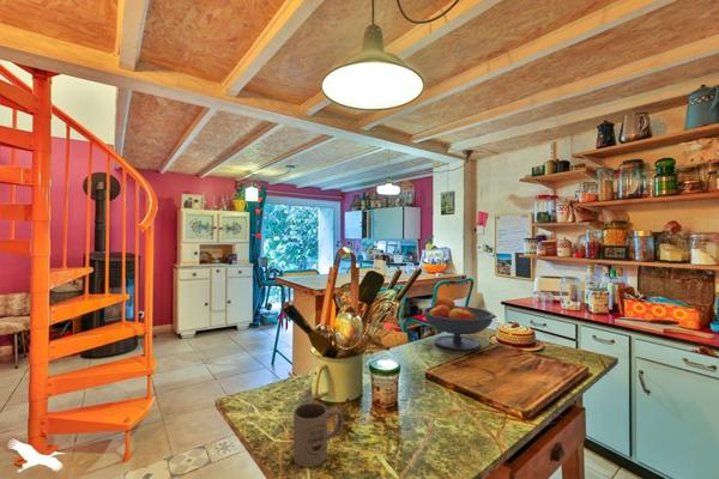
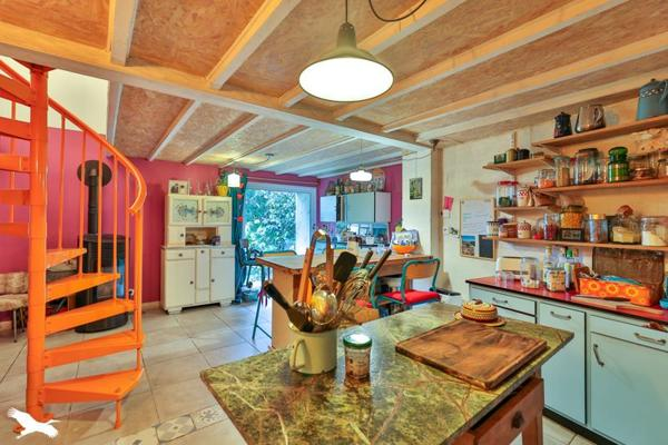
- fruit bowl [421,296,495,352]
- mug [292,401,345,468]
